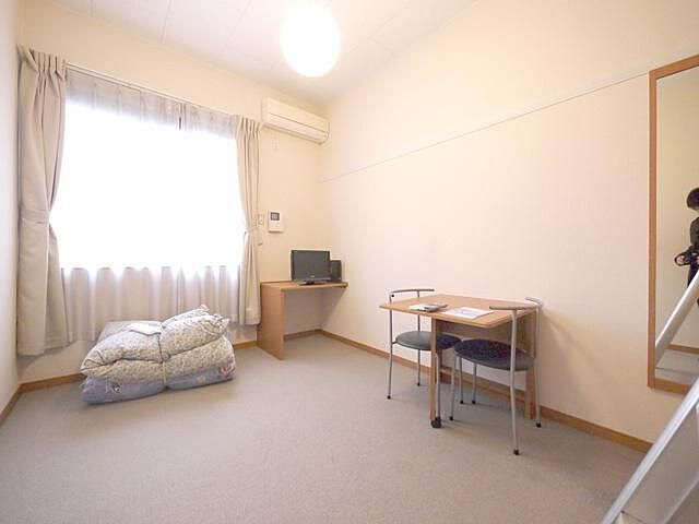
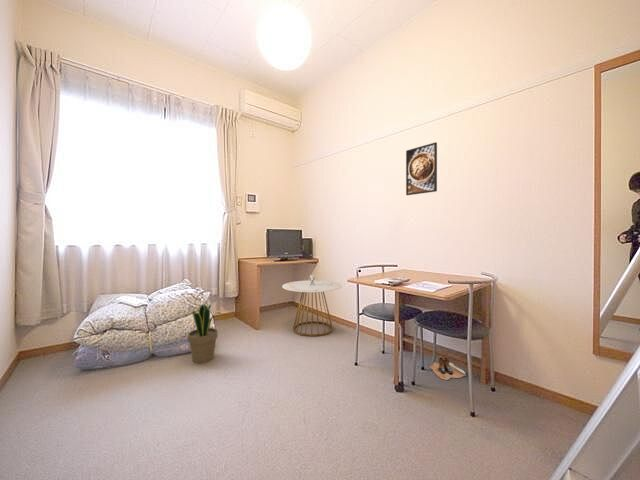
+ side table [281,274,343,337]
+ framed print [405,141,438,196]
+ boots [429,356,468,381]
+ potted plant [187,303,222,364]
